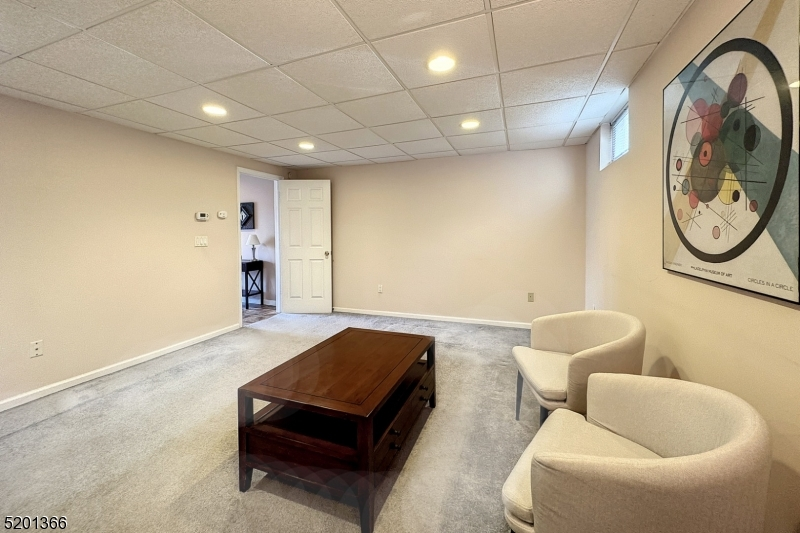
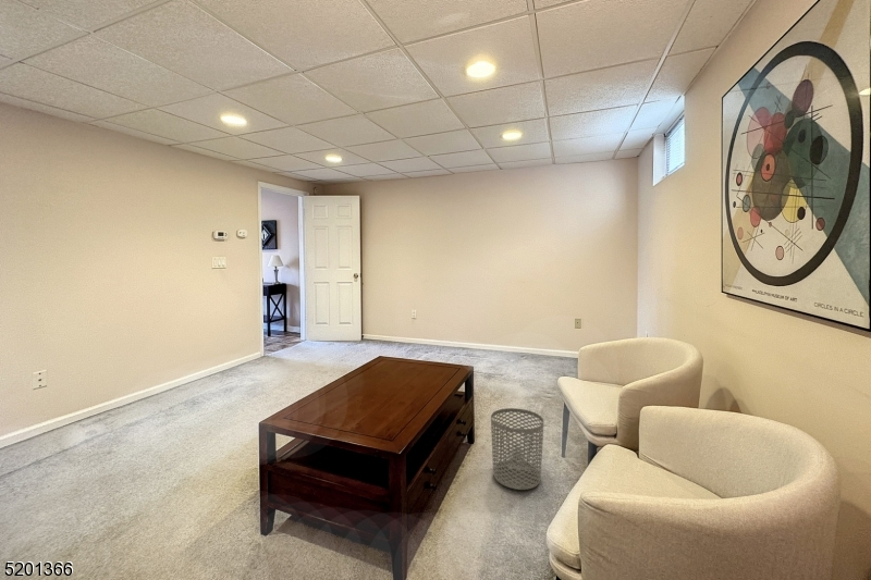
+ waste bin [490,407,544,491]
